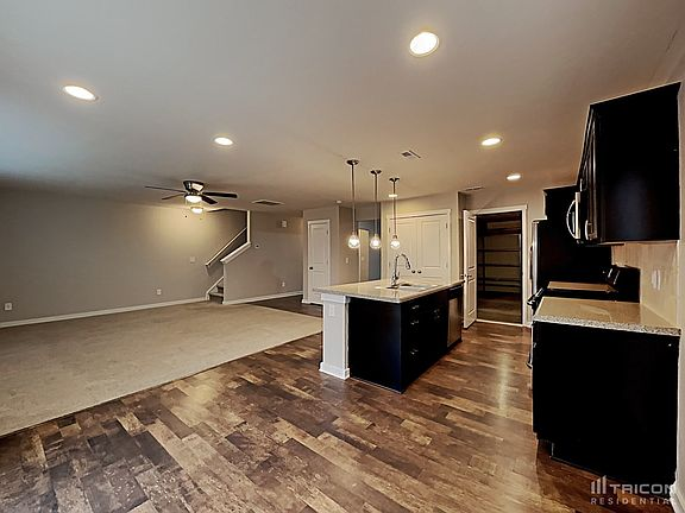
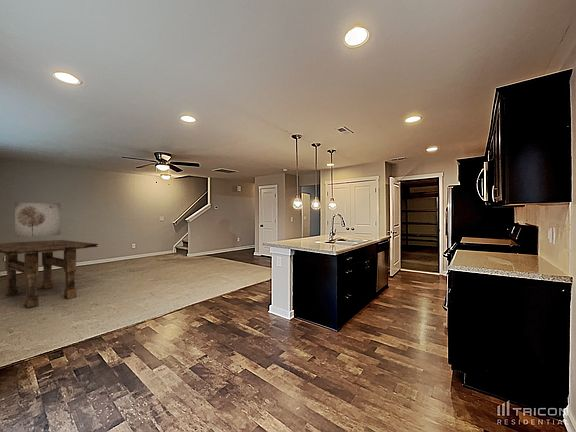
+ dining table [0,239,99,309]
+ wall art [14,202,61,238]
